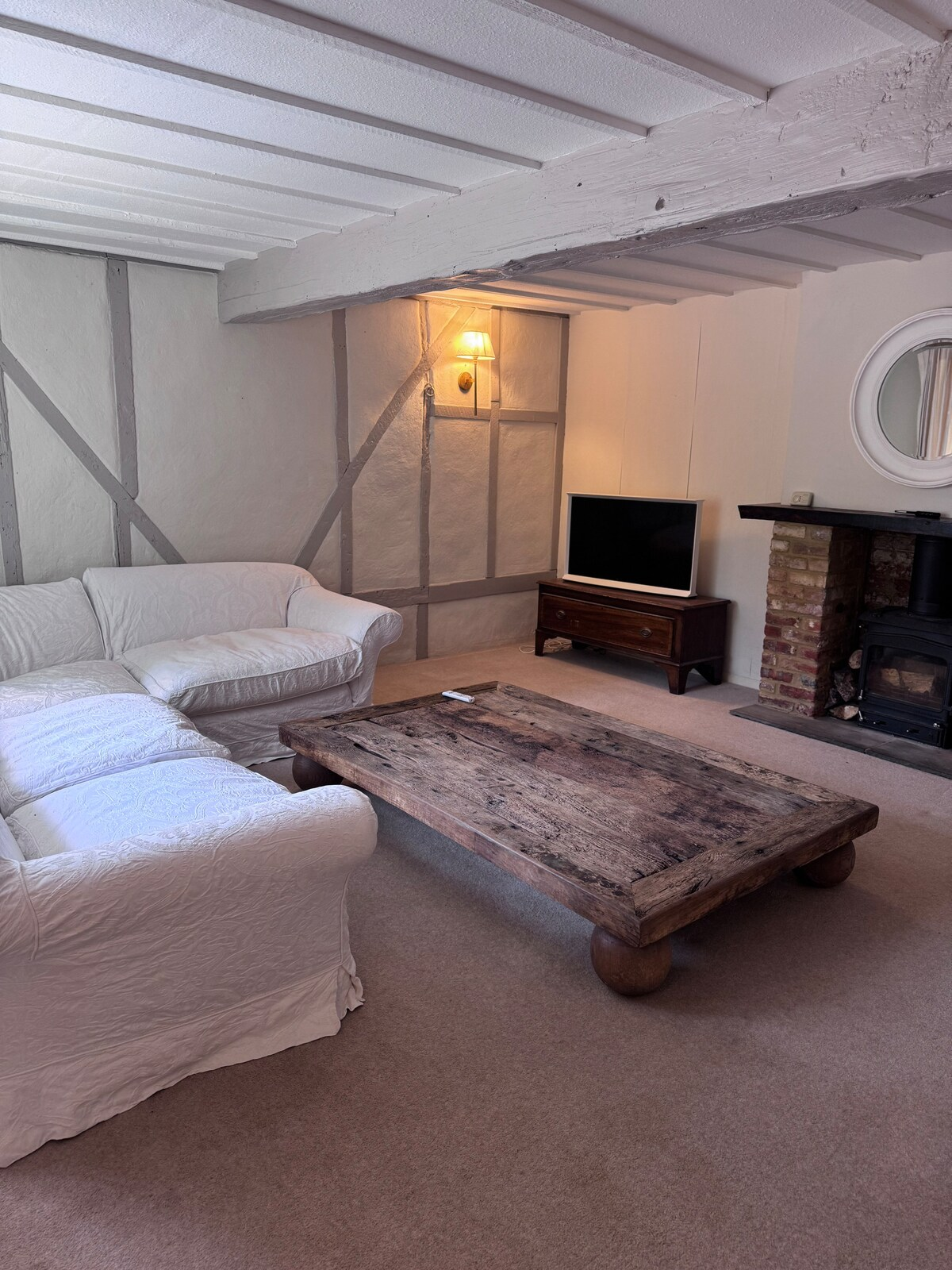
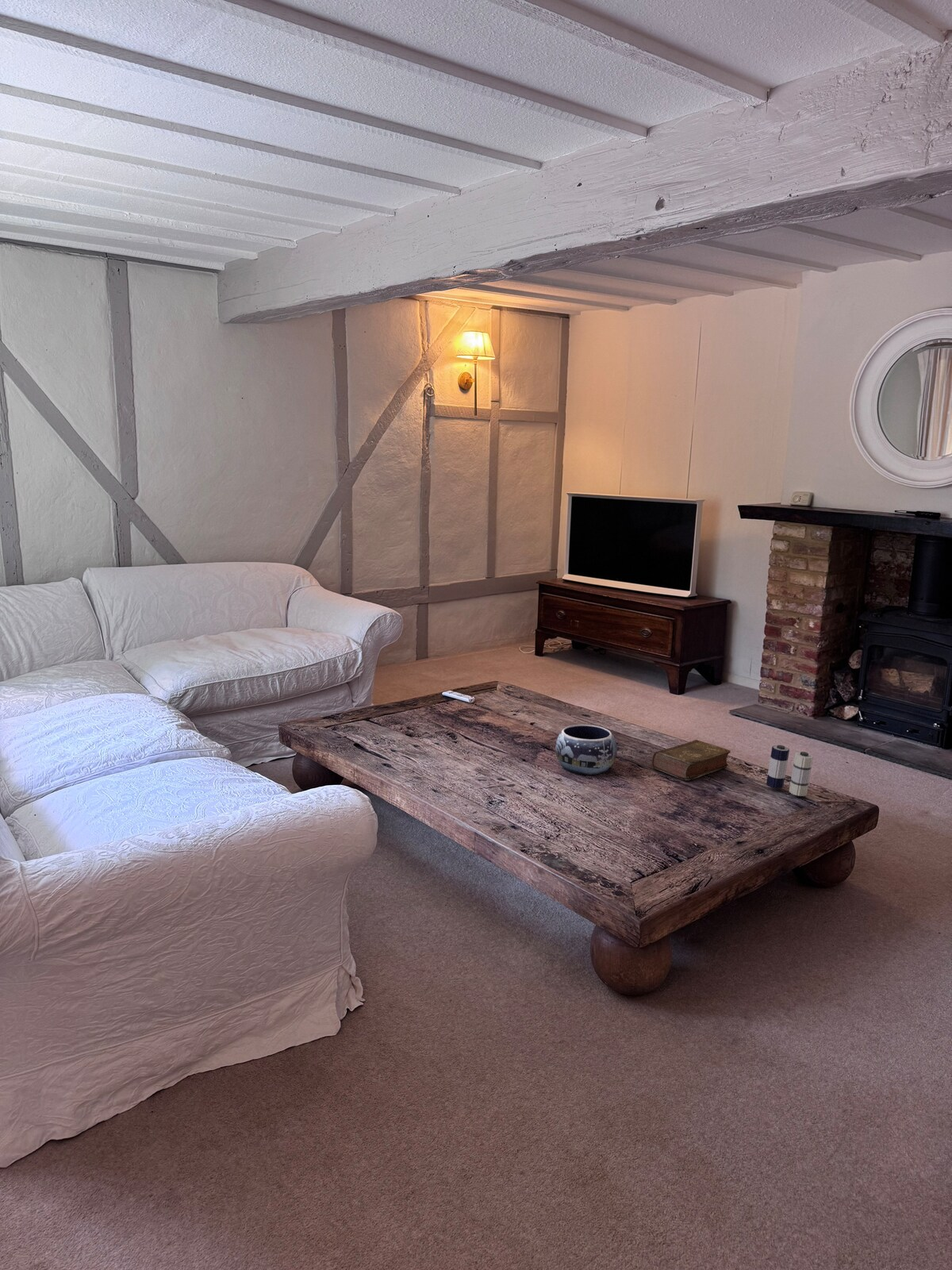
+ decorative bowl [555,724,618,775]
+ candle [742,745,814,798]
+ book [651,739,731,781]
